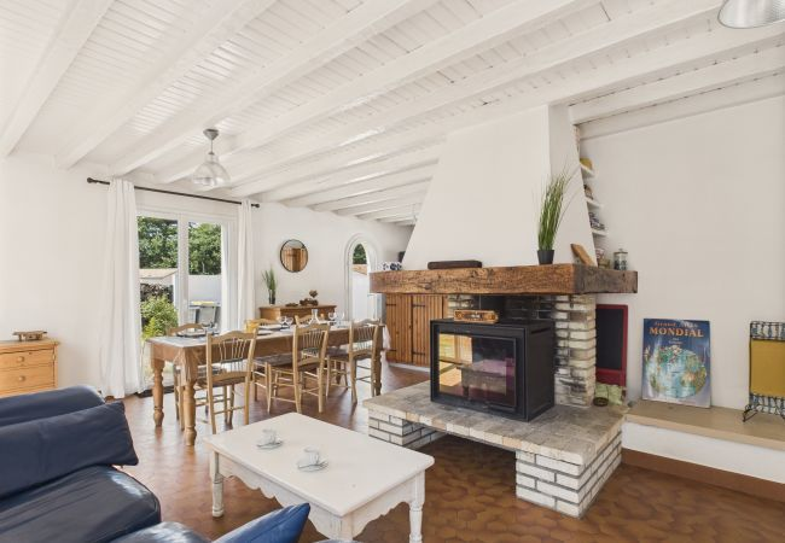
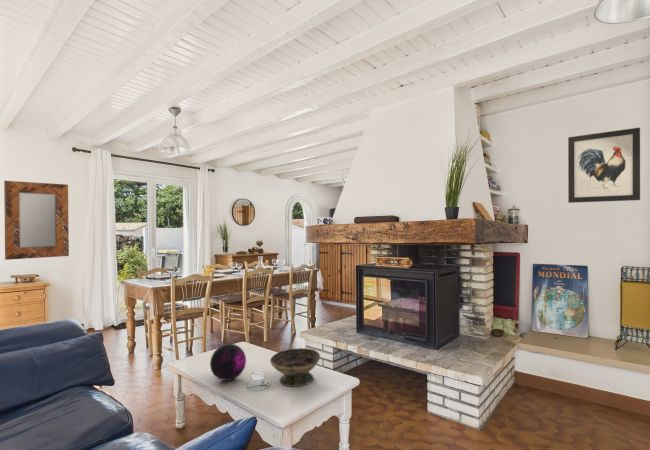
+ decorative orb [209,343,247,382]
+ wall art [567,127,641,204]
+ home mirror [3,180,70,261]
+ decorative bowl [269,347,321,388]
